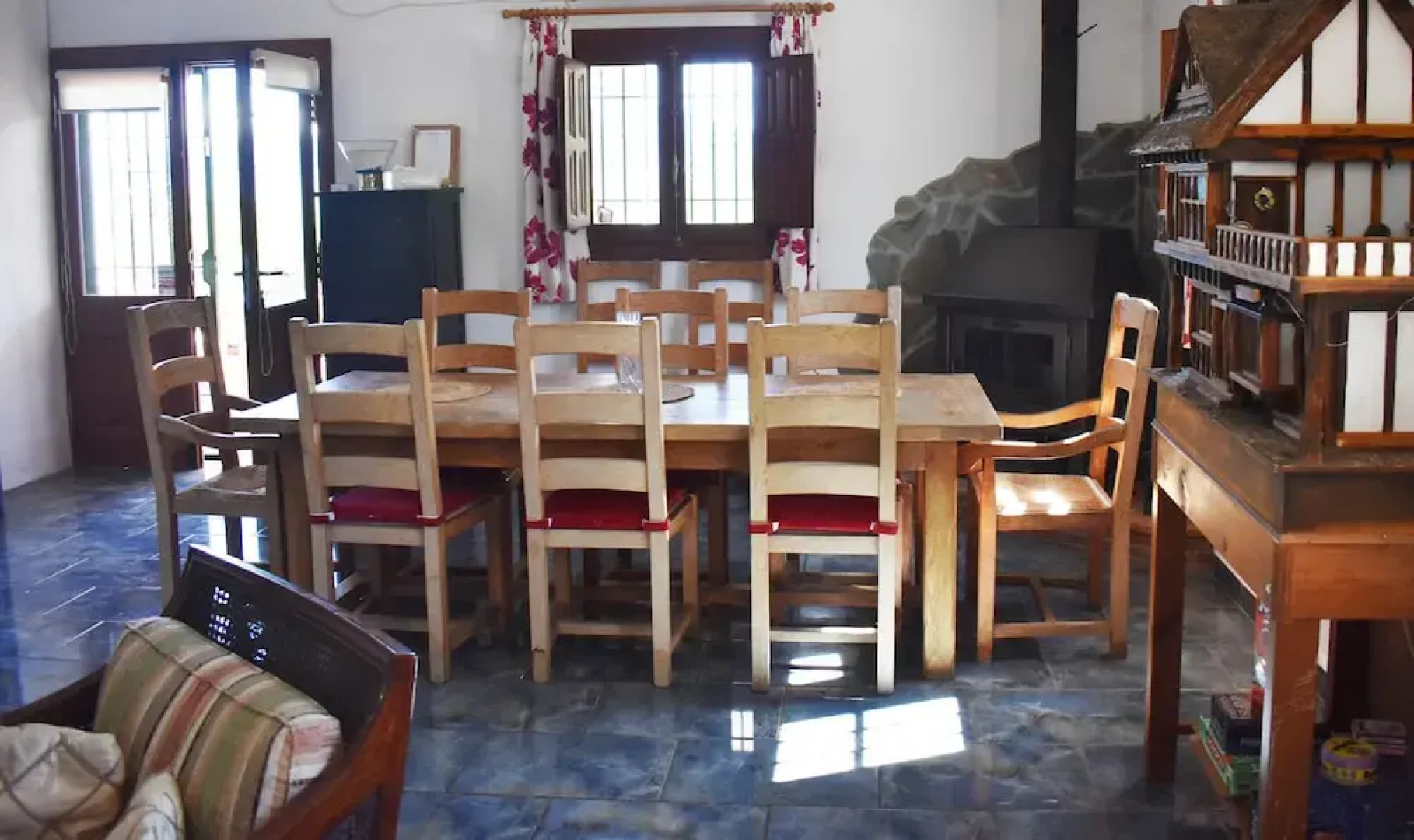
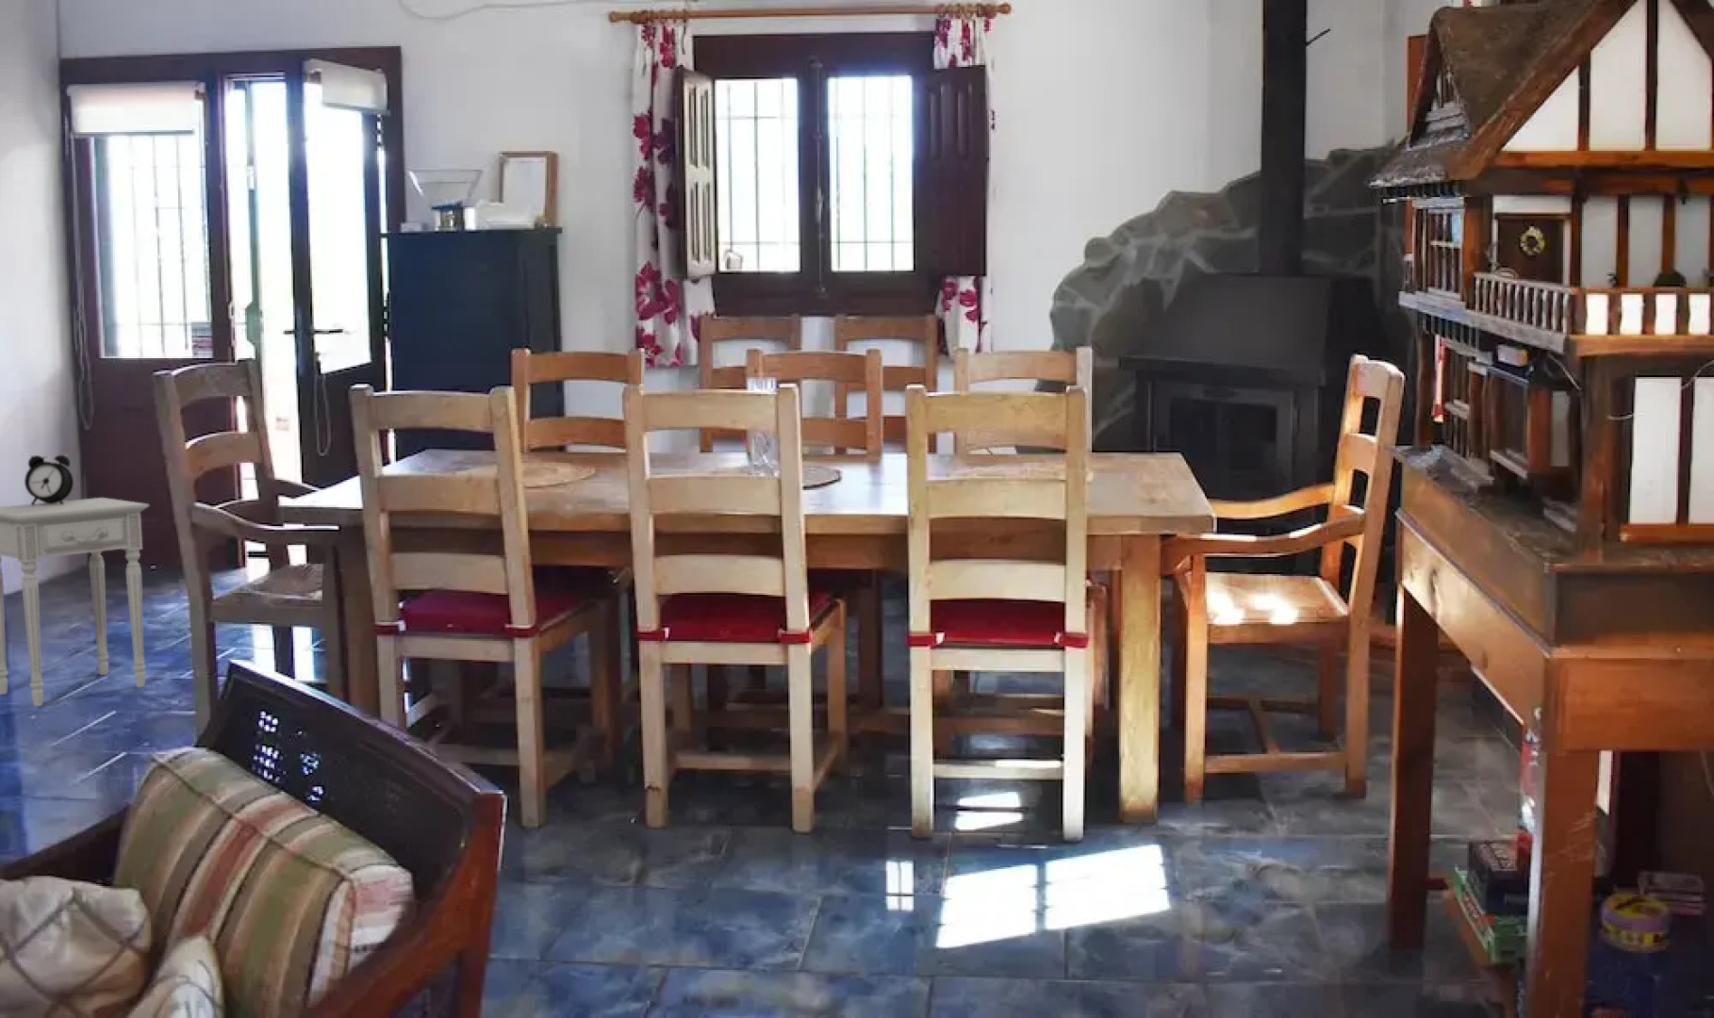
+ alarm clock [23,453,74,505]
+ nightstand [0,497,150,707]
